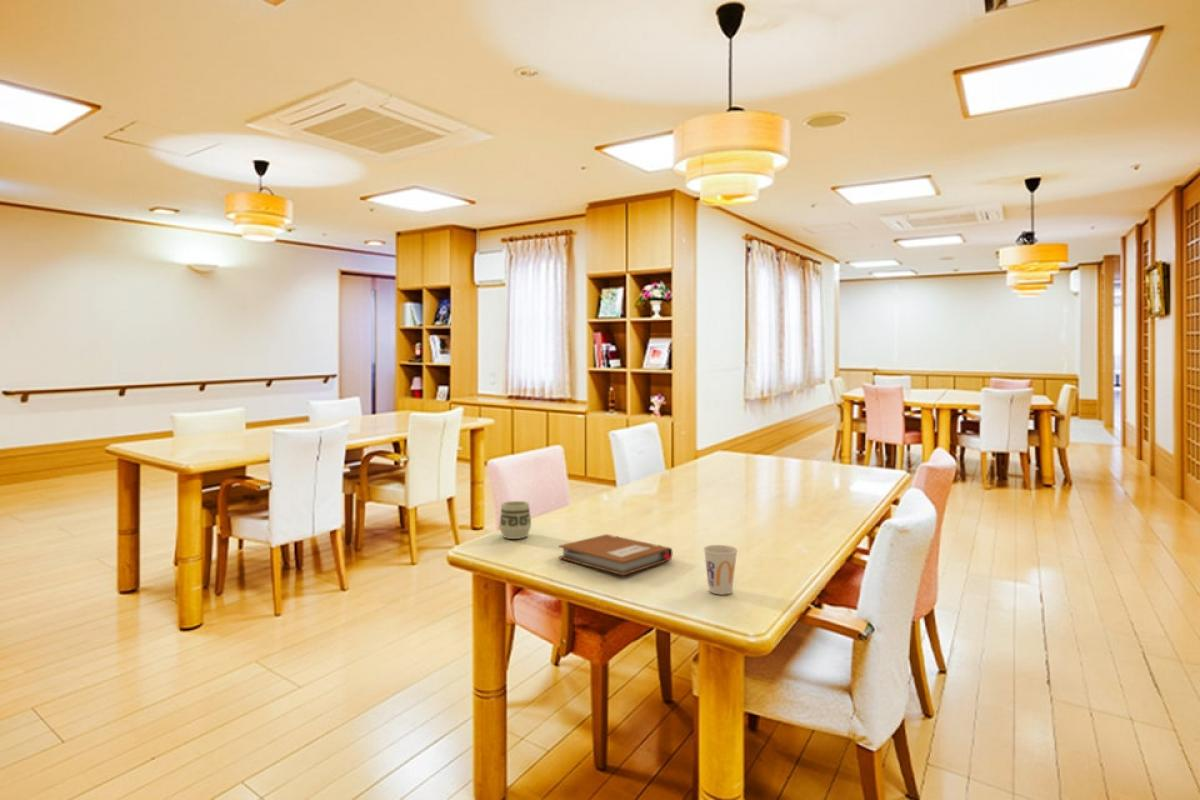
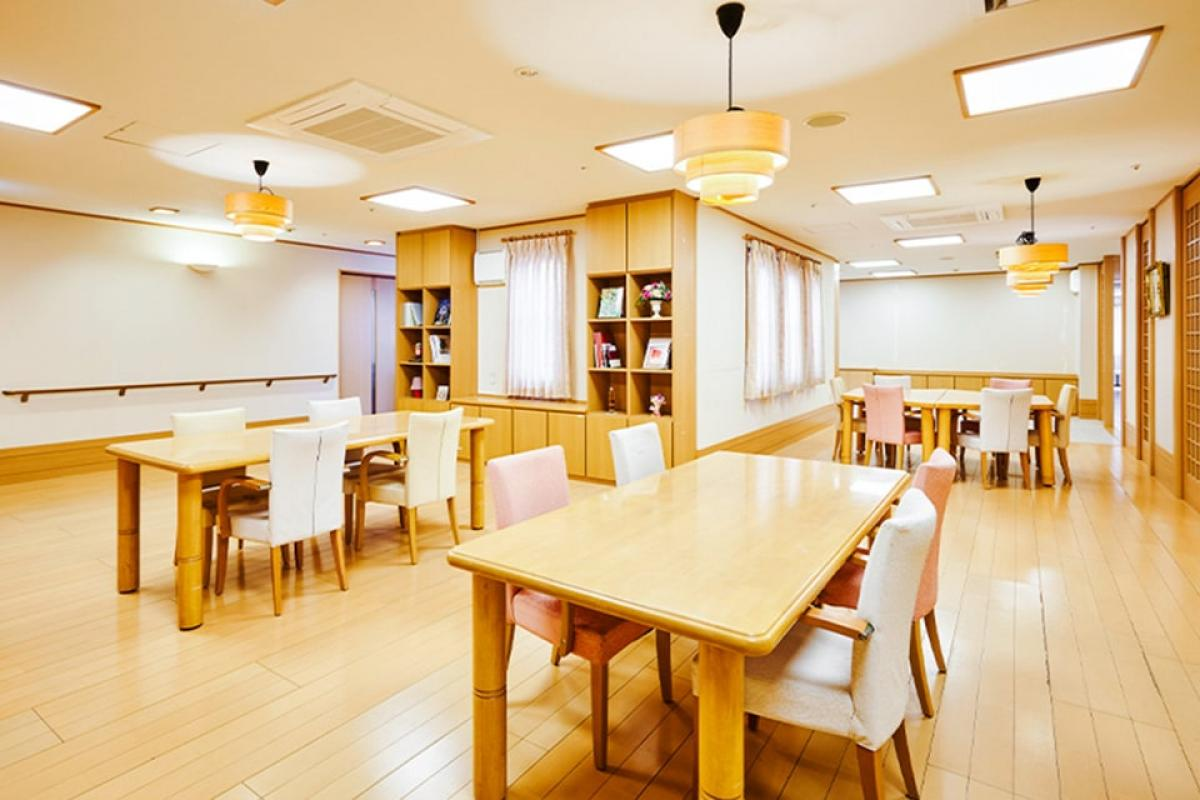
- cup [498,500,532,540]
- notebook [558,533,673,576]
- cup [703,544,739,595]
